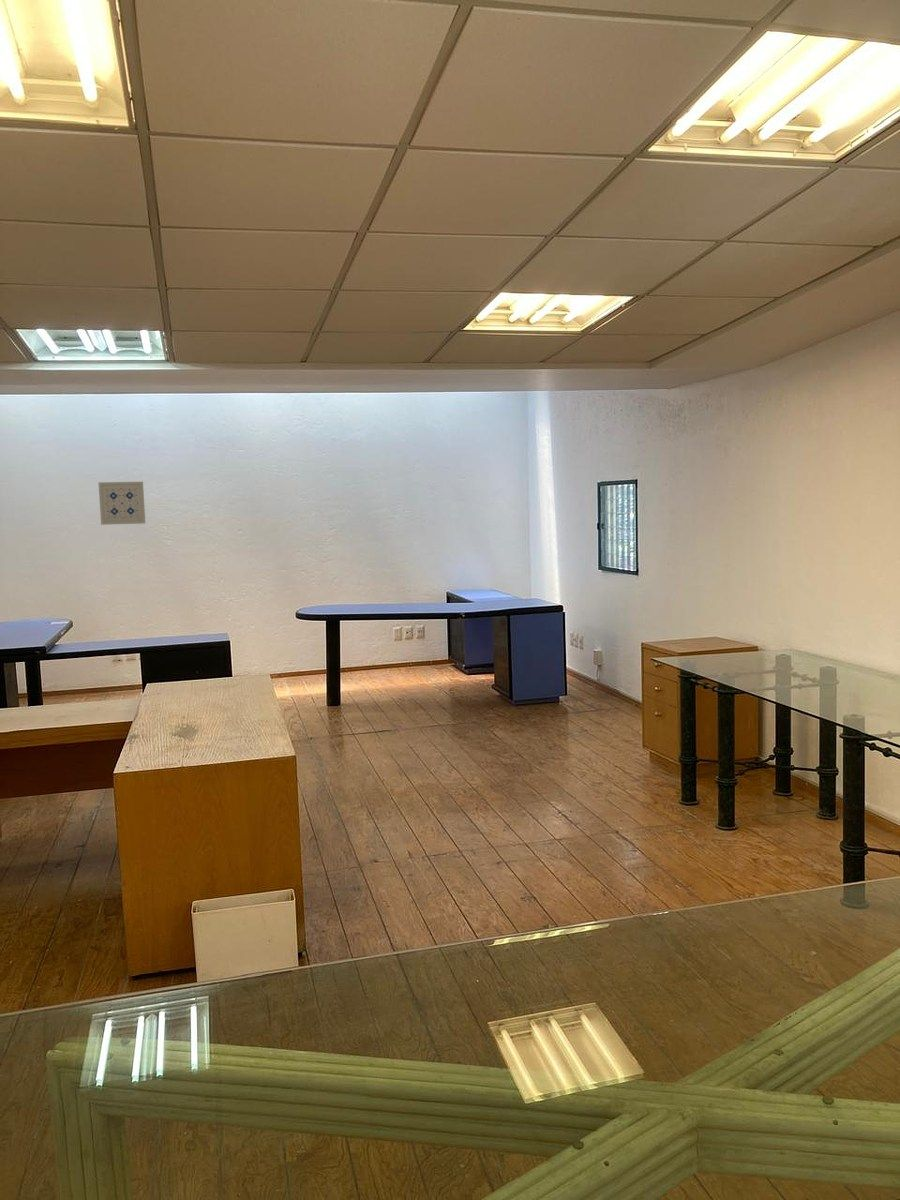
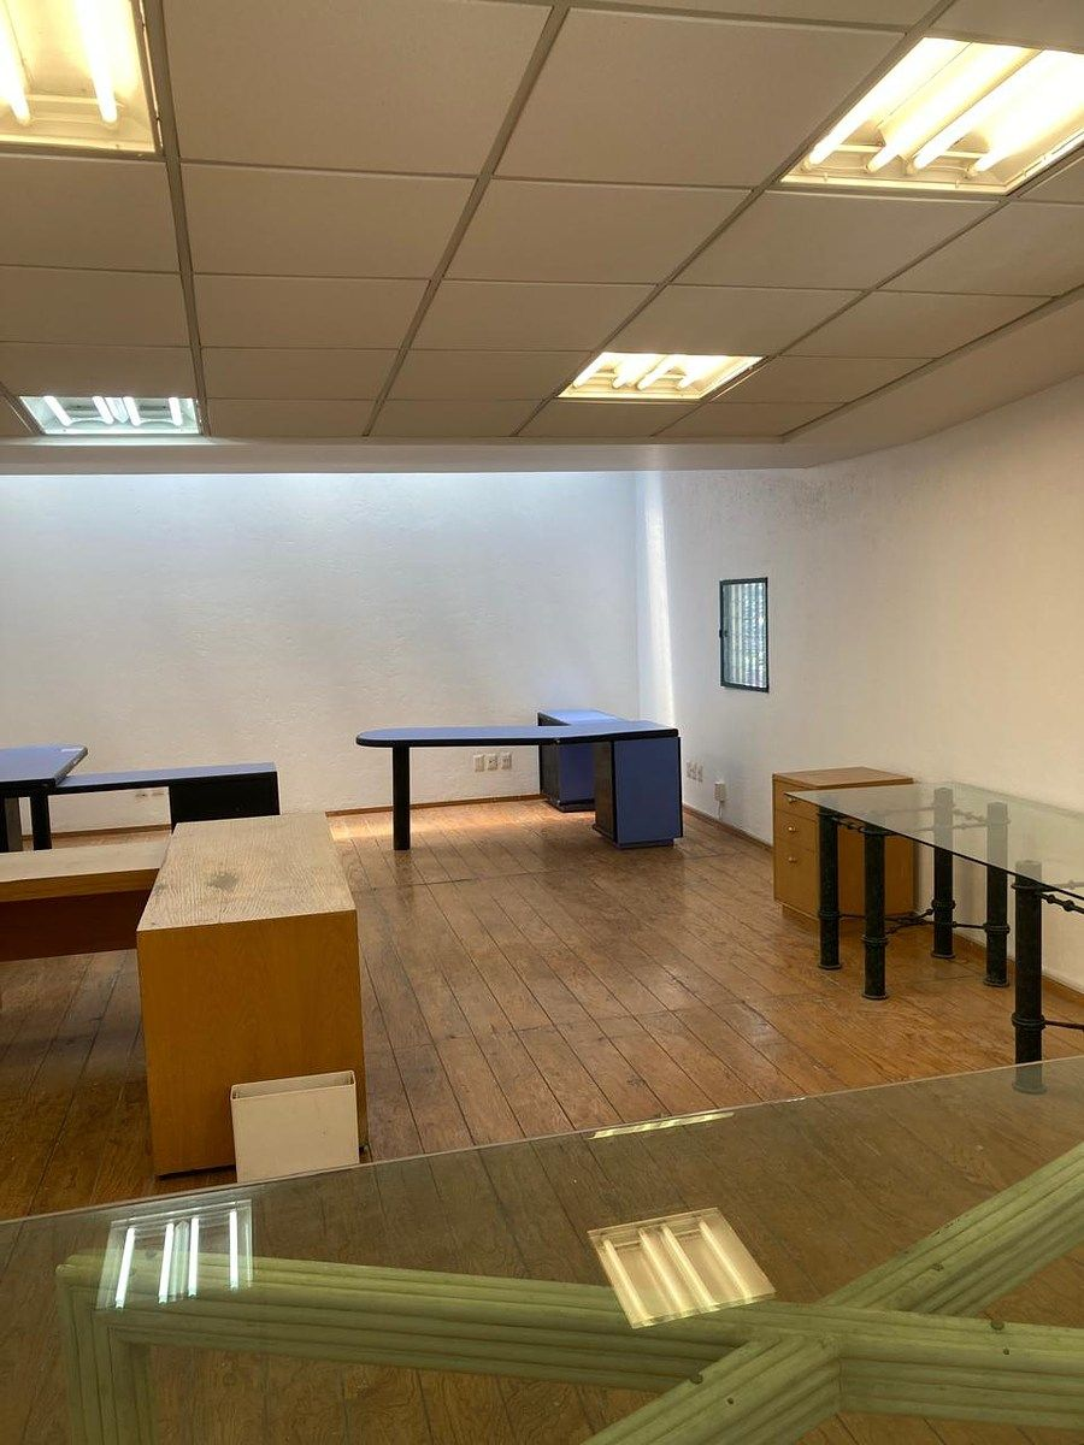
- wall art [97,481,146,526]
